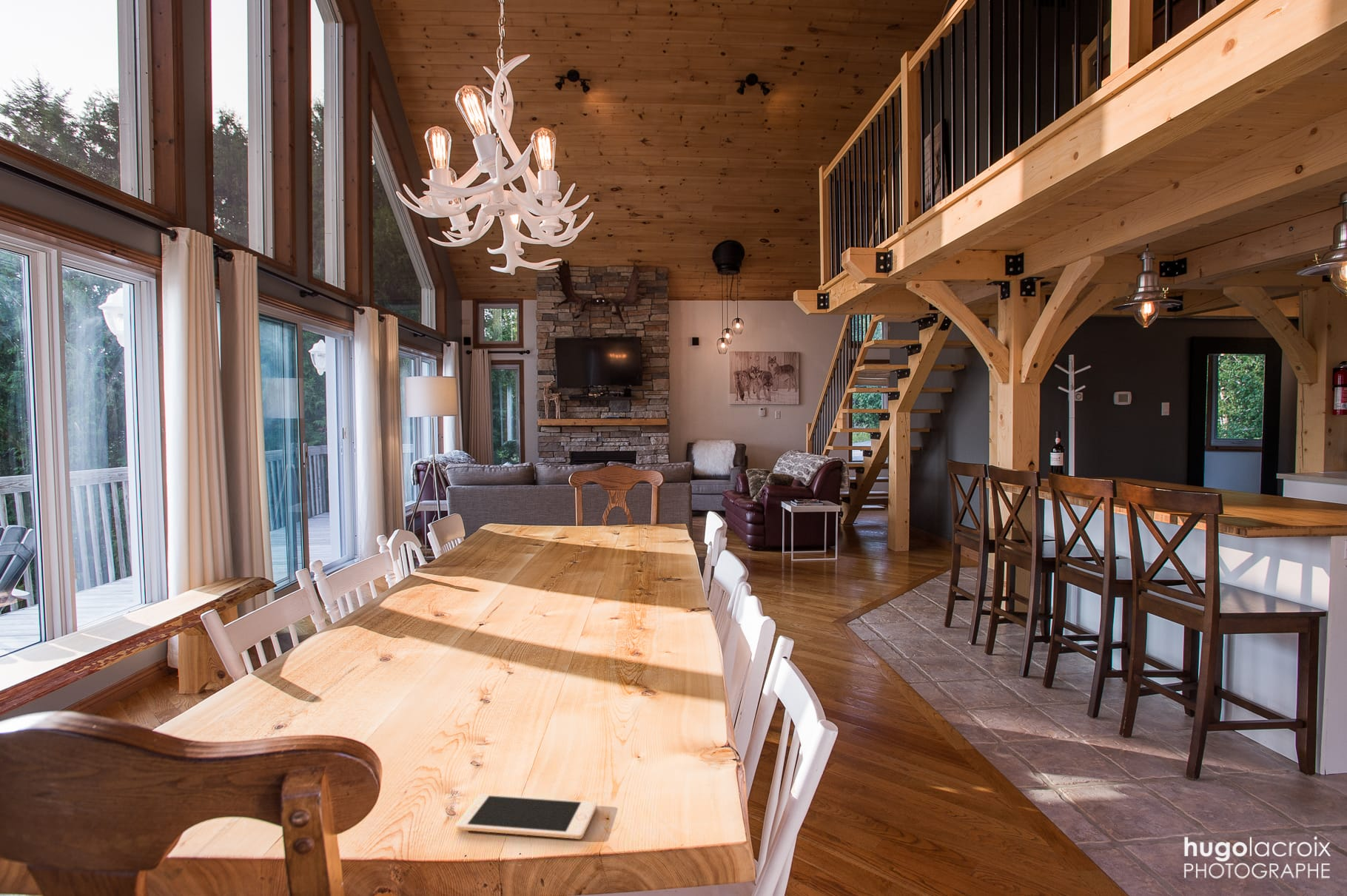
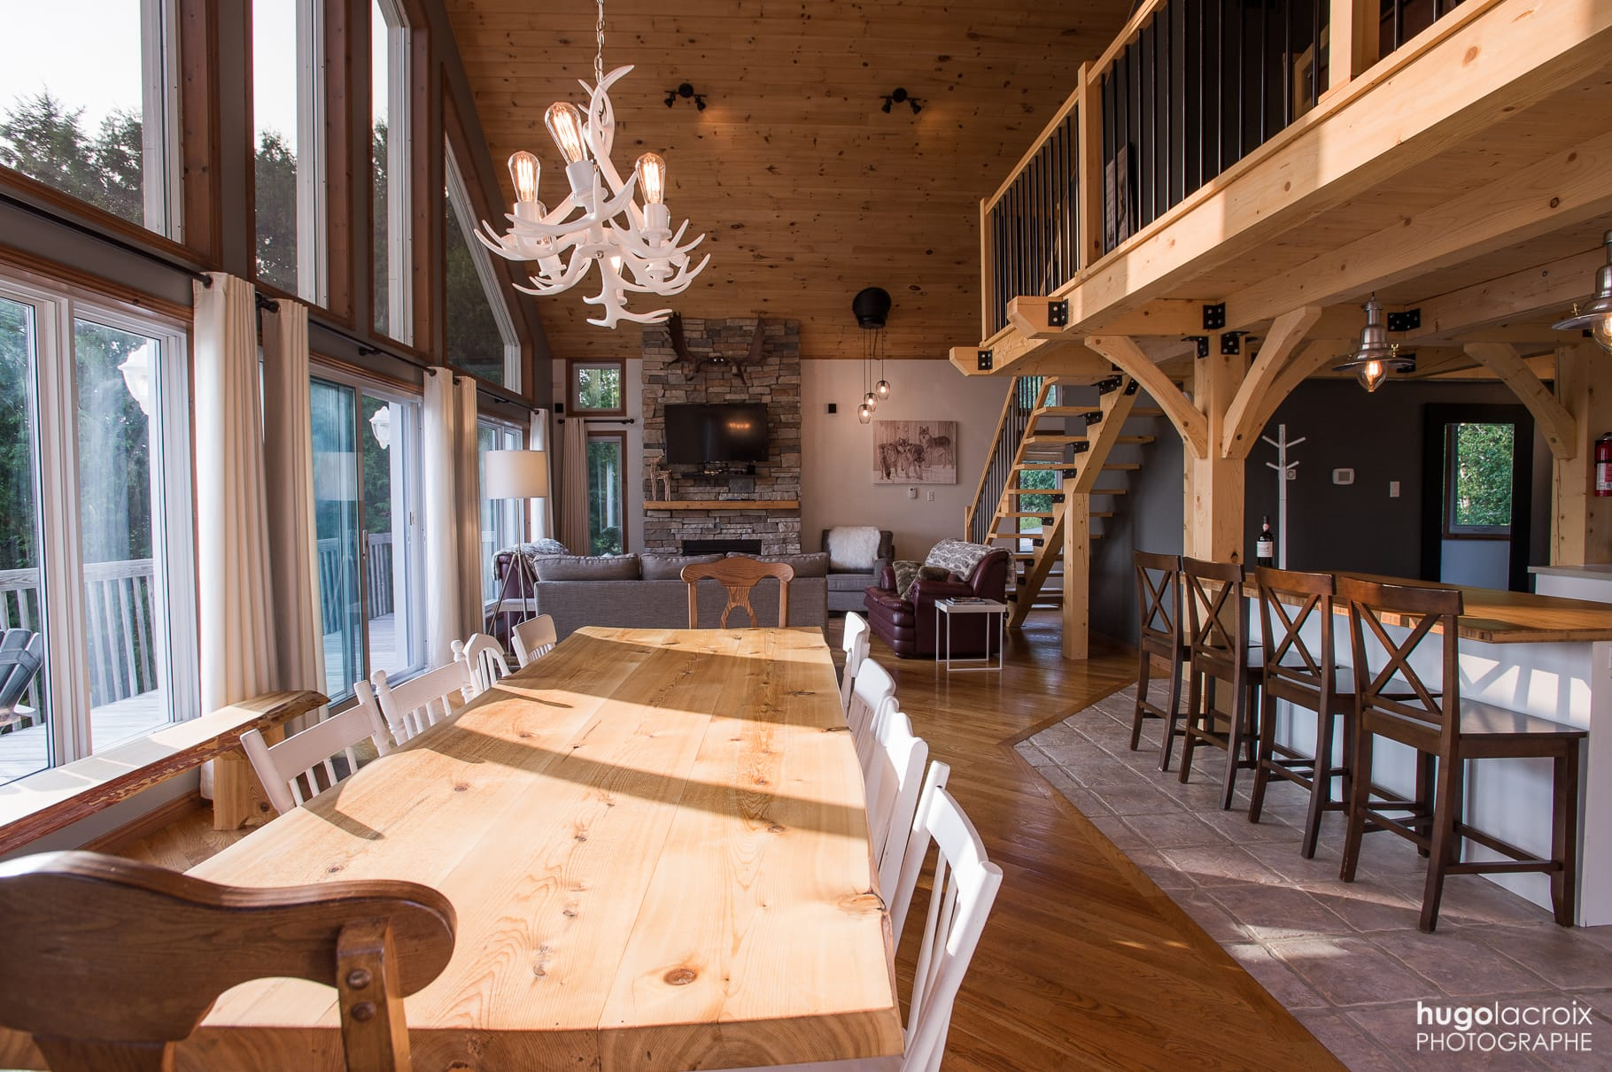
- cell phone [455,793,597,840]
